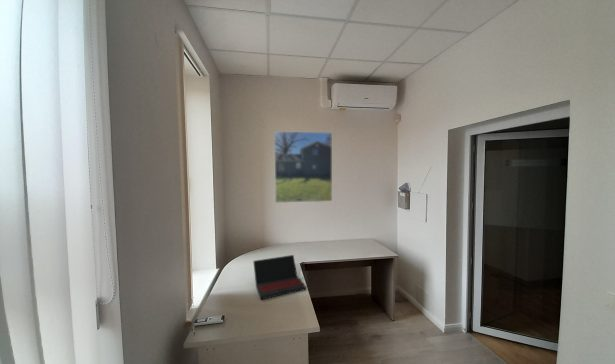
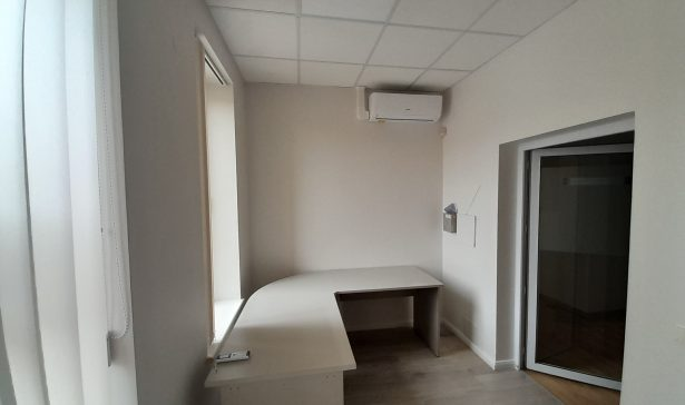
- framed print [273,130,333,204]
- laptop [252,254,306,300]
